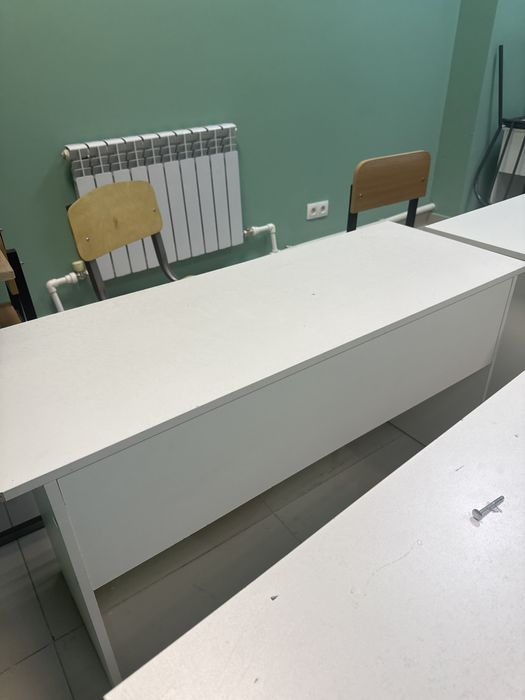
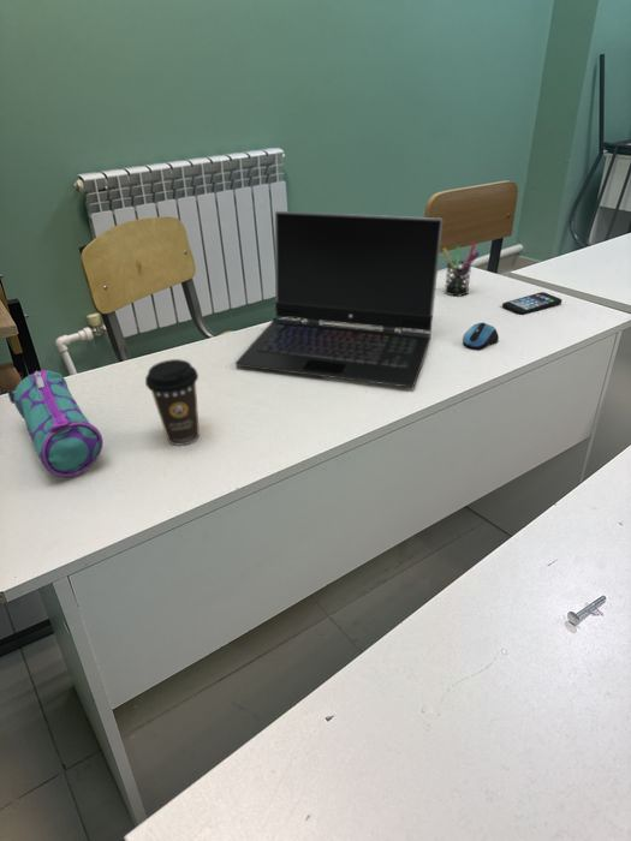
+ coffee cup [144,358,201,447]
+ laptop computer [234,210,444,389]
+ pencil case [7,369,105,478]
+ computer mouse [462,322,500,351]
+ pen holder [442,241,481,298]
+ smartphone [501,291,562,316]
